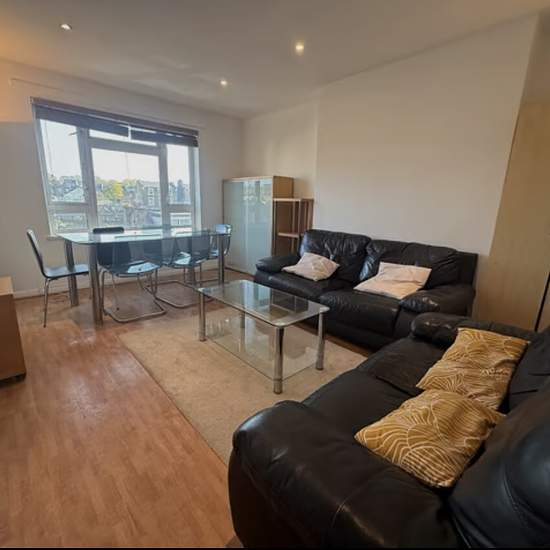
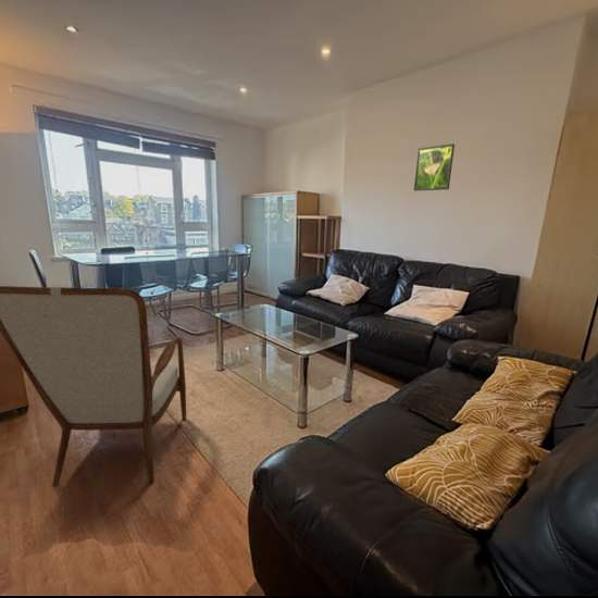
+ armchair [0,285,187,488]
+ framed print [413,142,456,192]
